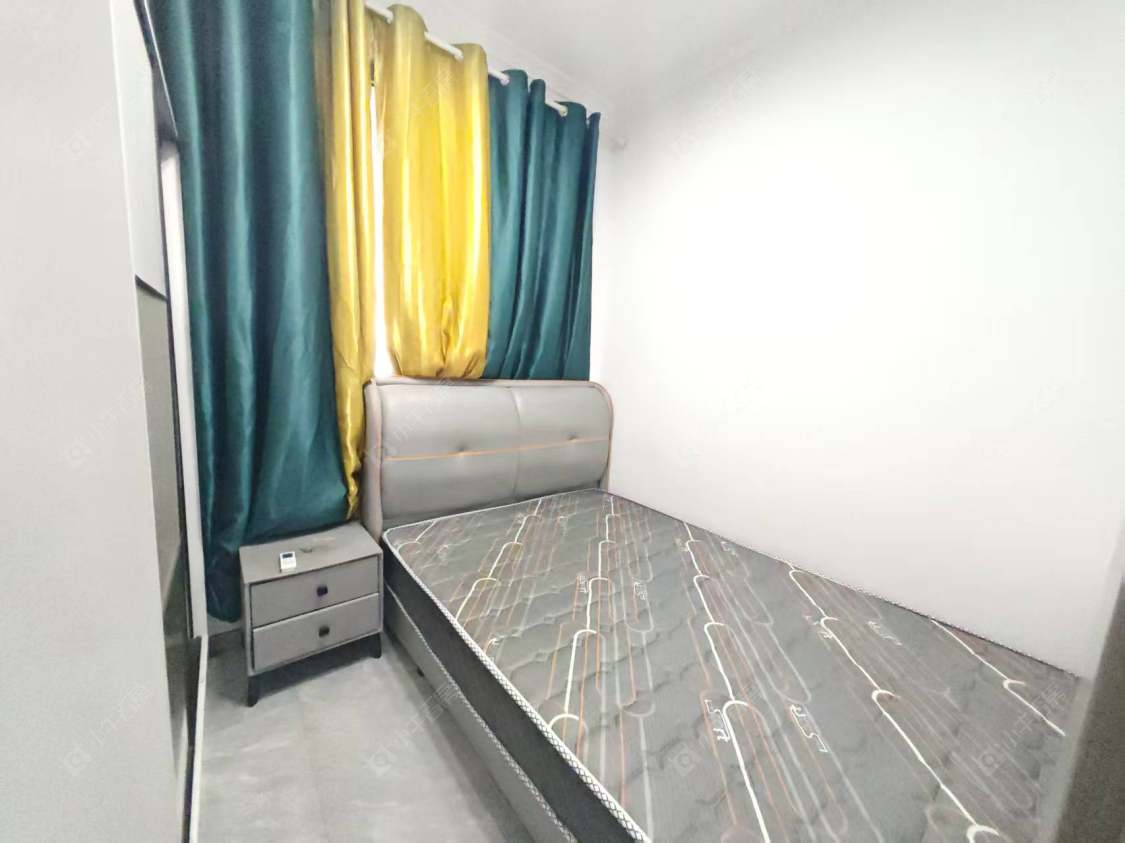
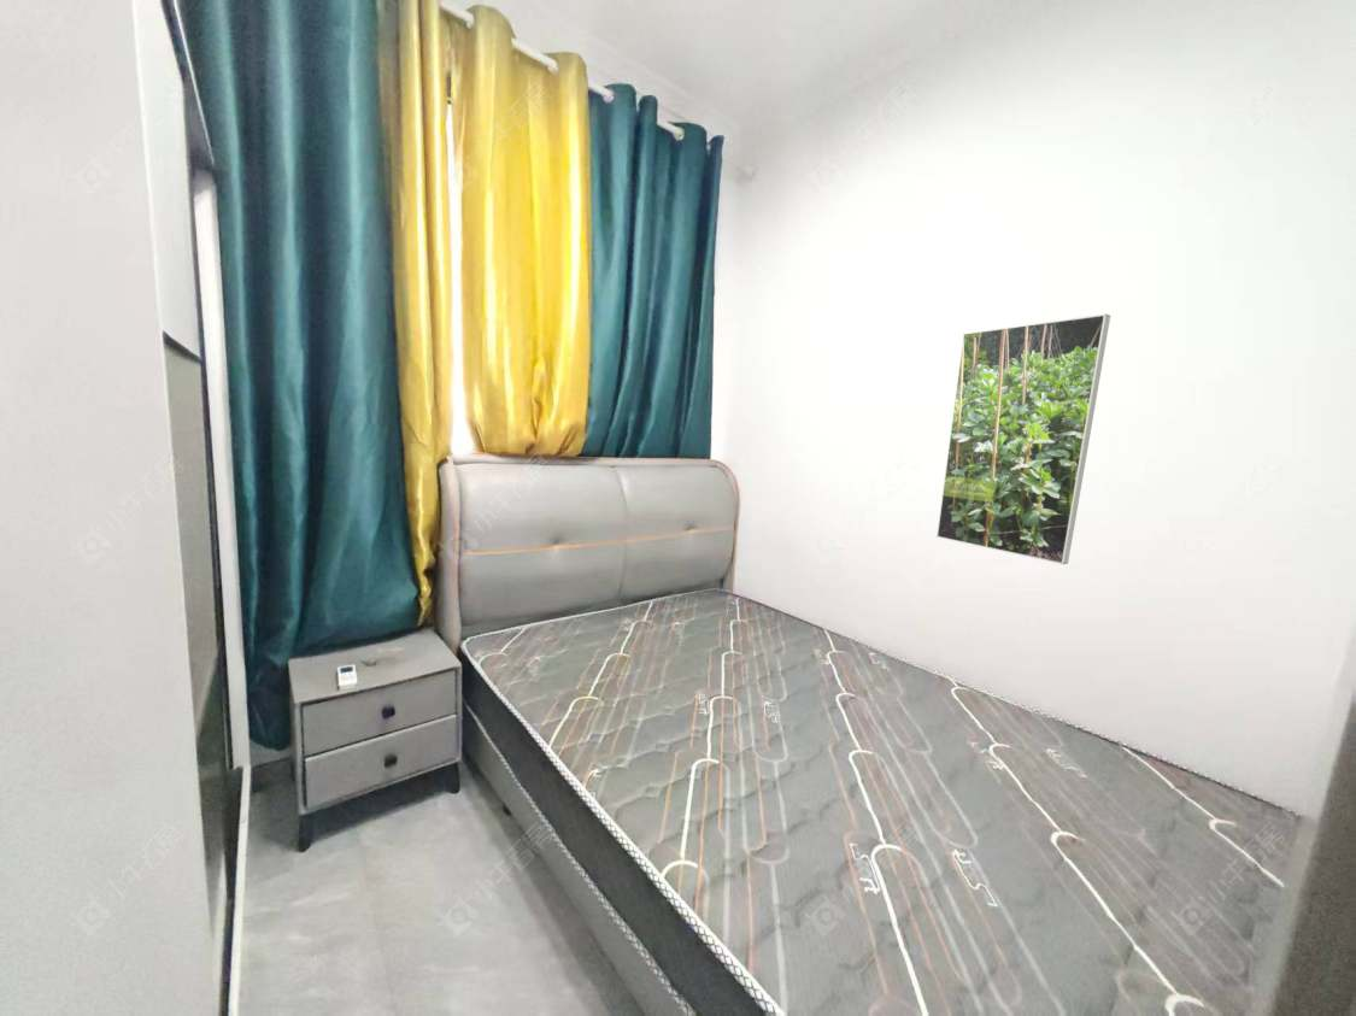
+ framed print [935,312,1111,565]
